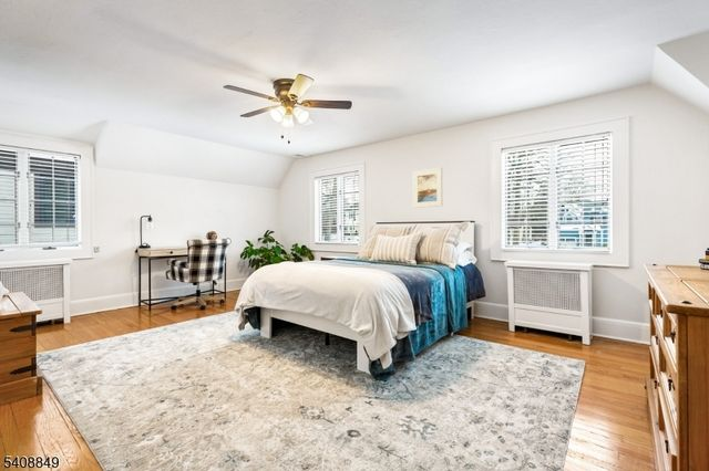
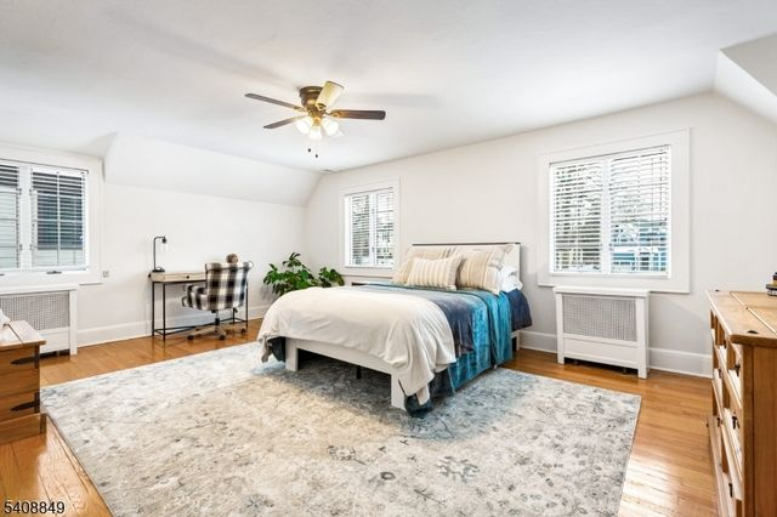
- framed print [412,167,443,209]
